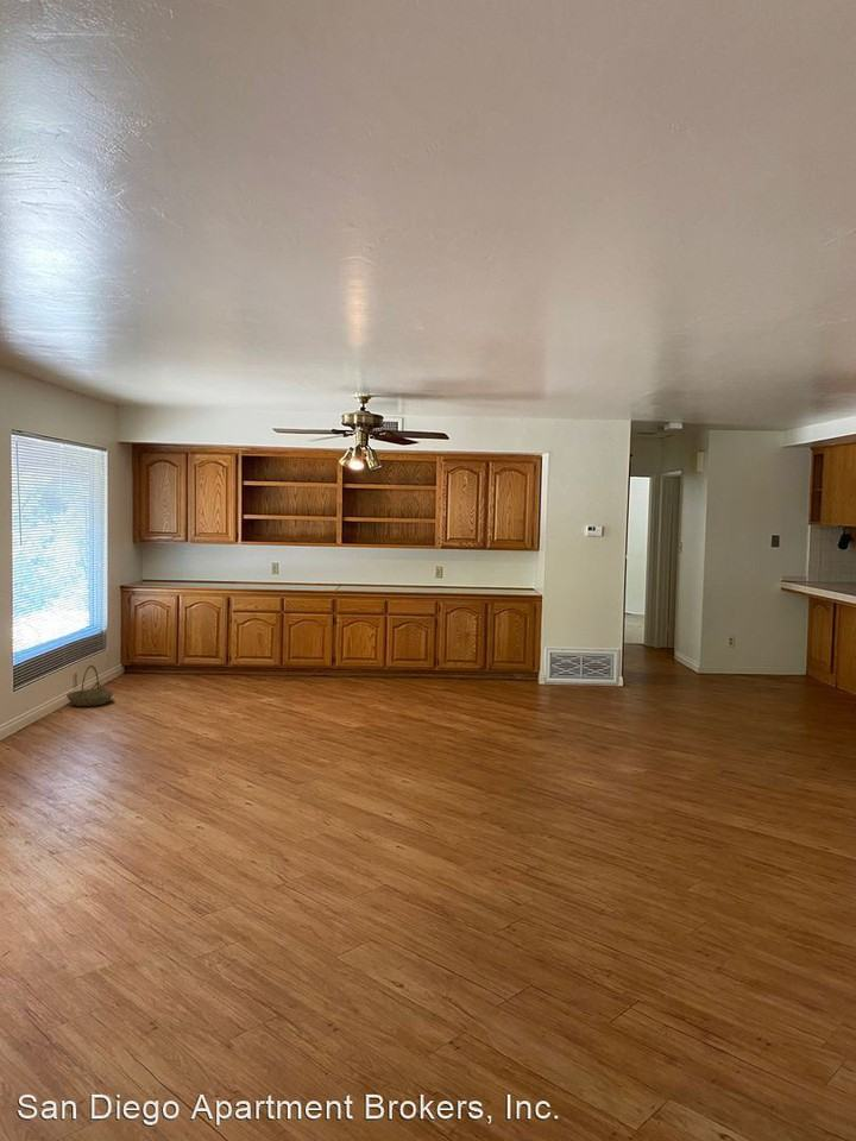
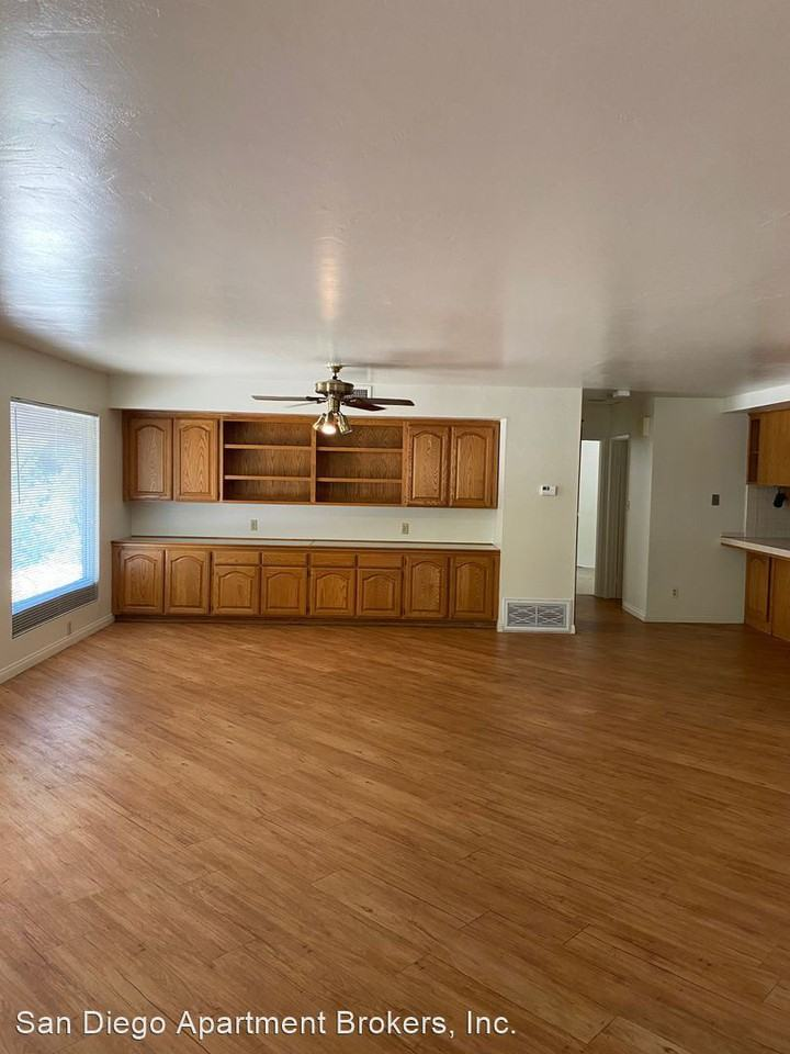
- basket [65,664,114,707]
